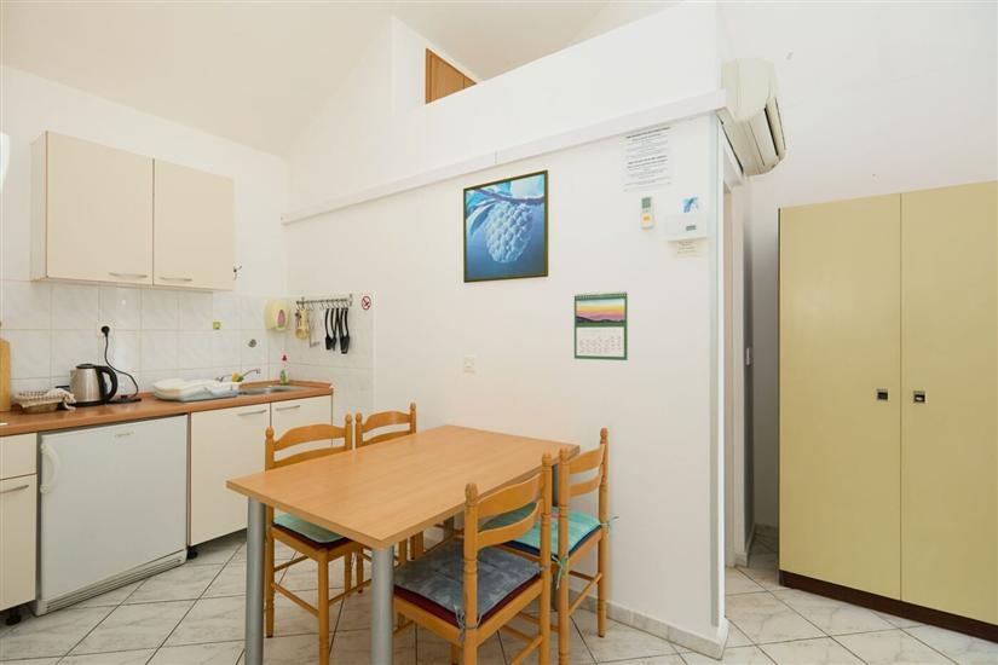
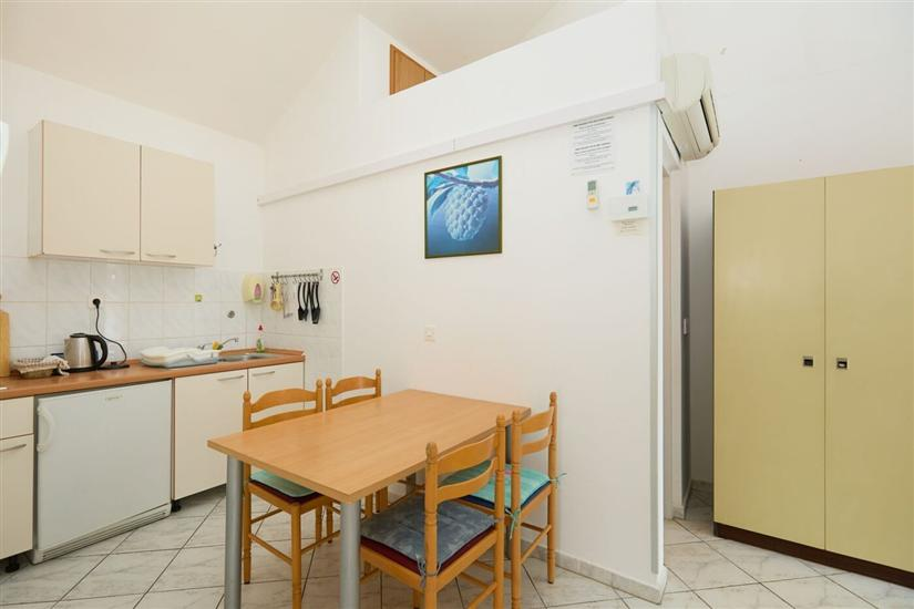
- calendar [573,290,629,362]
